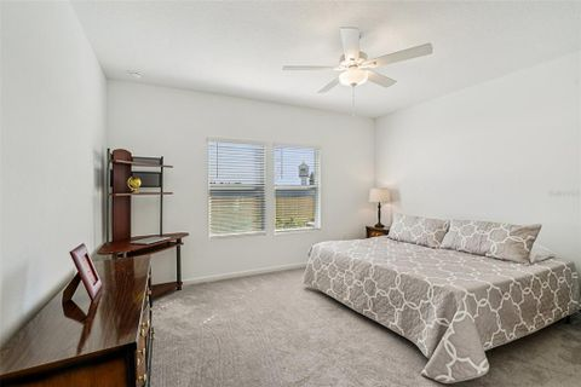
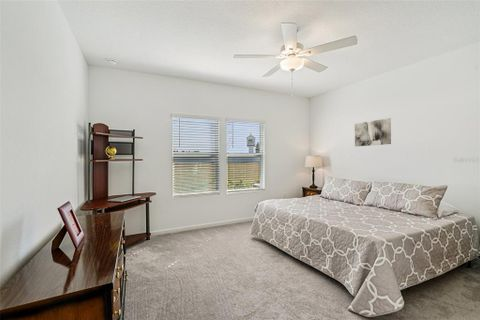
+ wall art [354,117,392,147]
